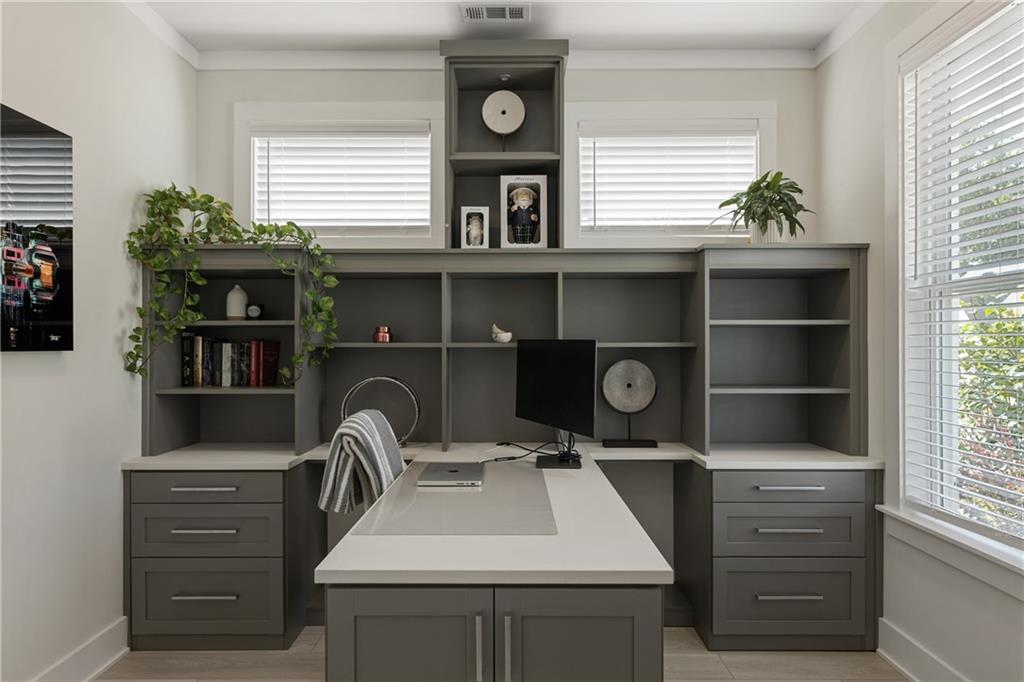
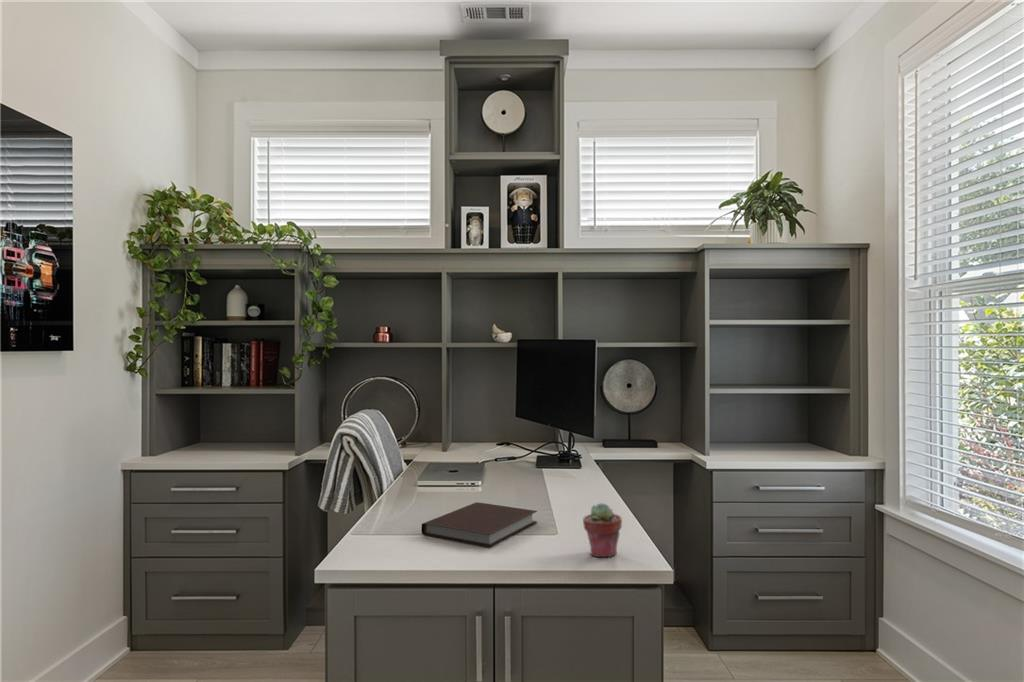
+ notebook [421,501,538,548]
+ potted succulent [582,502,623,558]
